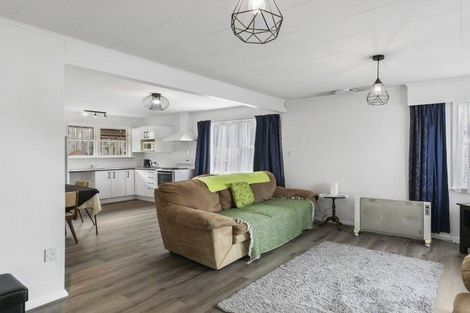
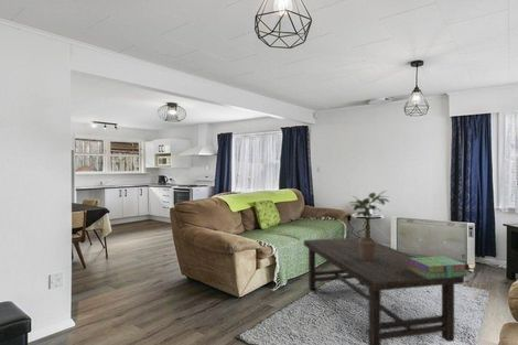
+ potted plant [349,190,390,260]
+ coffee table [303,236,465,345]
+ stack of books [407,255,468,279]
